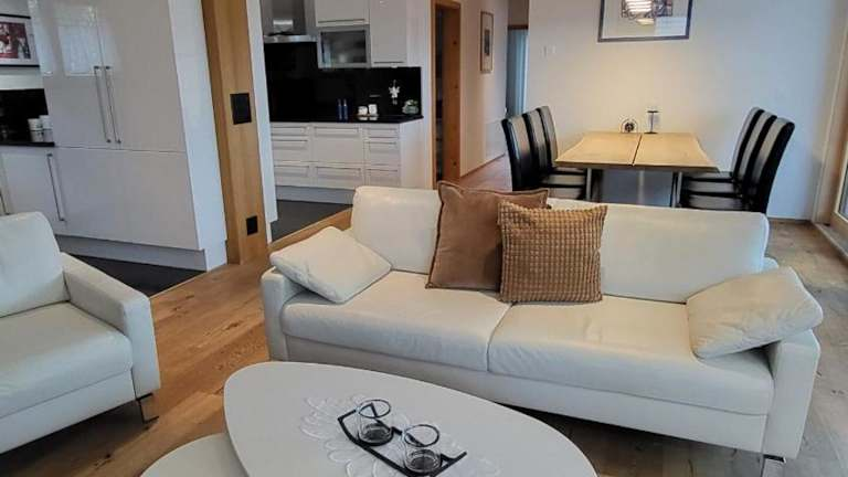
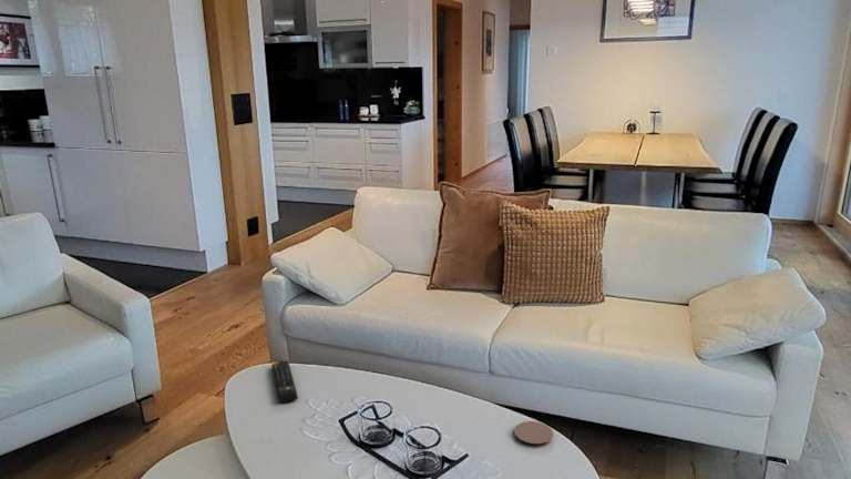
+ remote control [270,360,299,404]
+ coaster [513,420,554,445]
